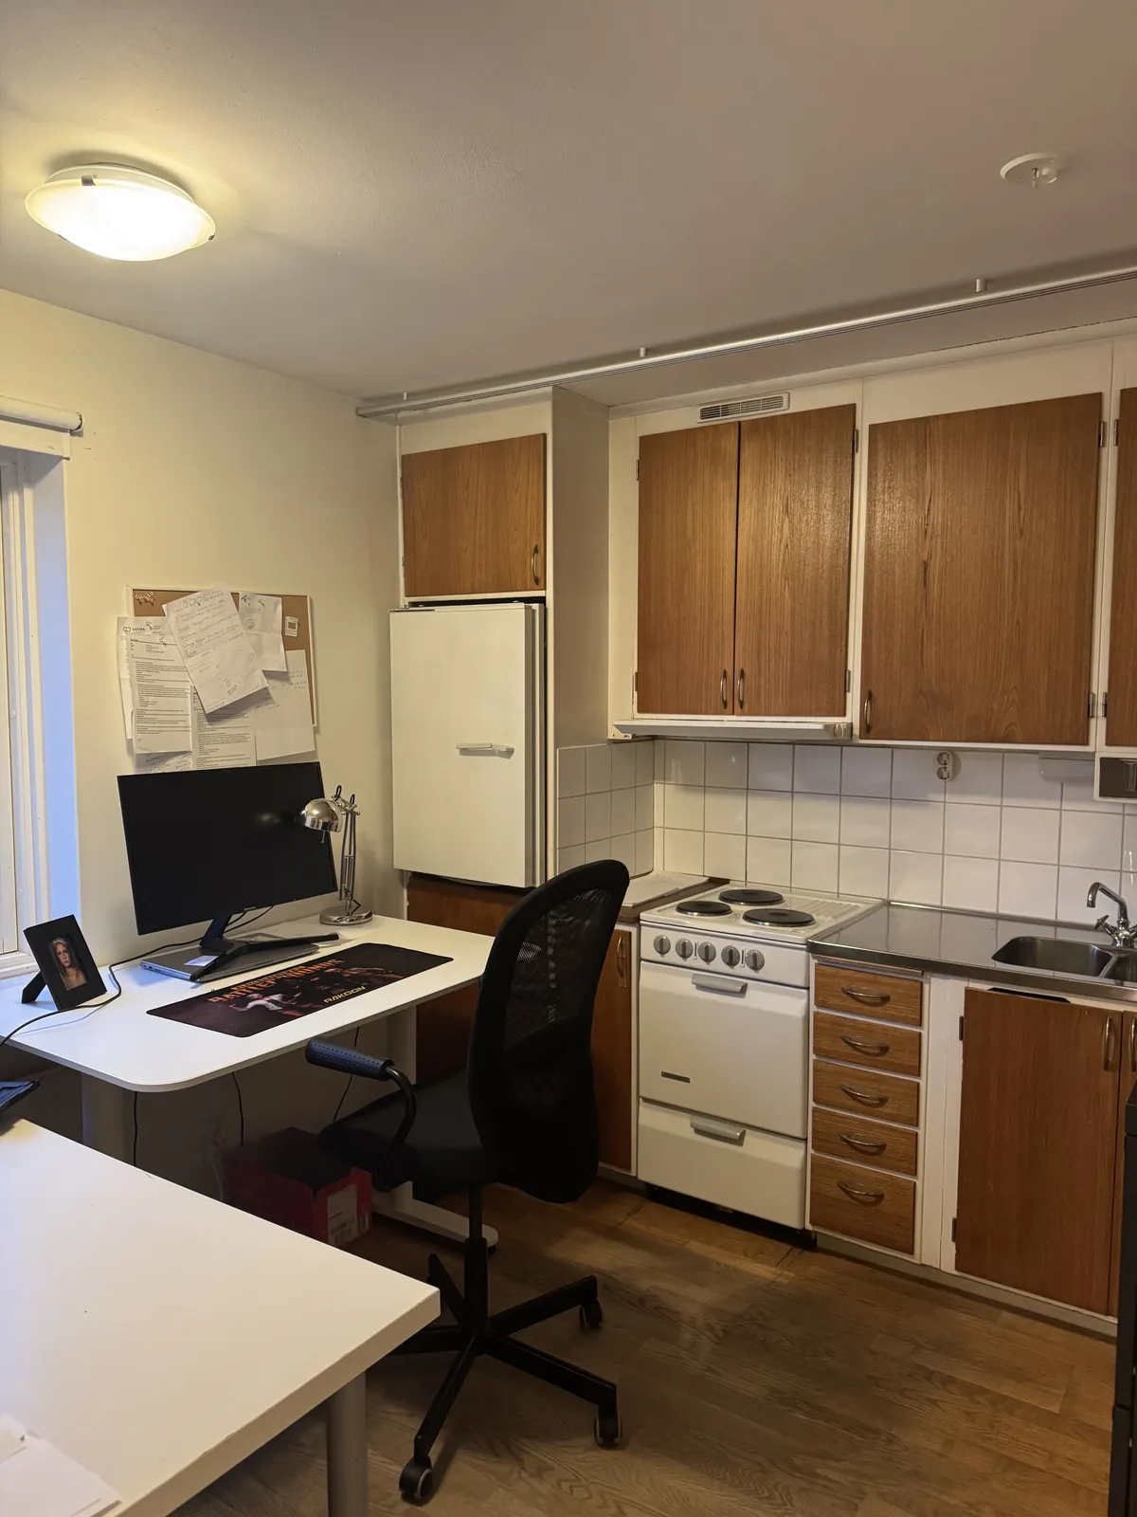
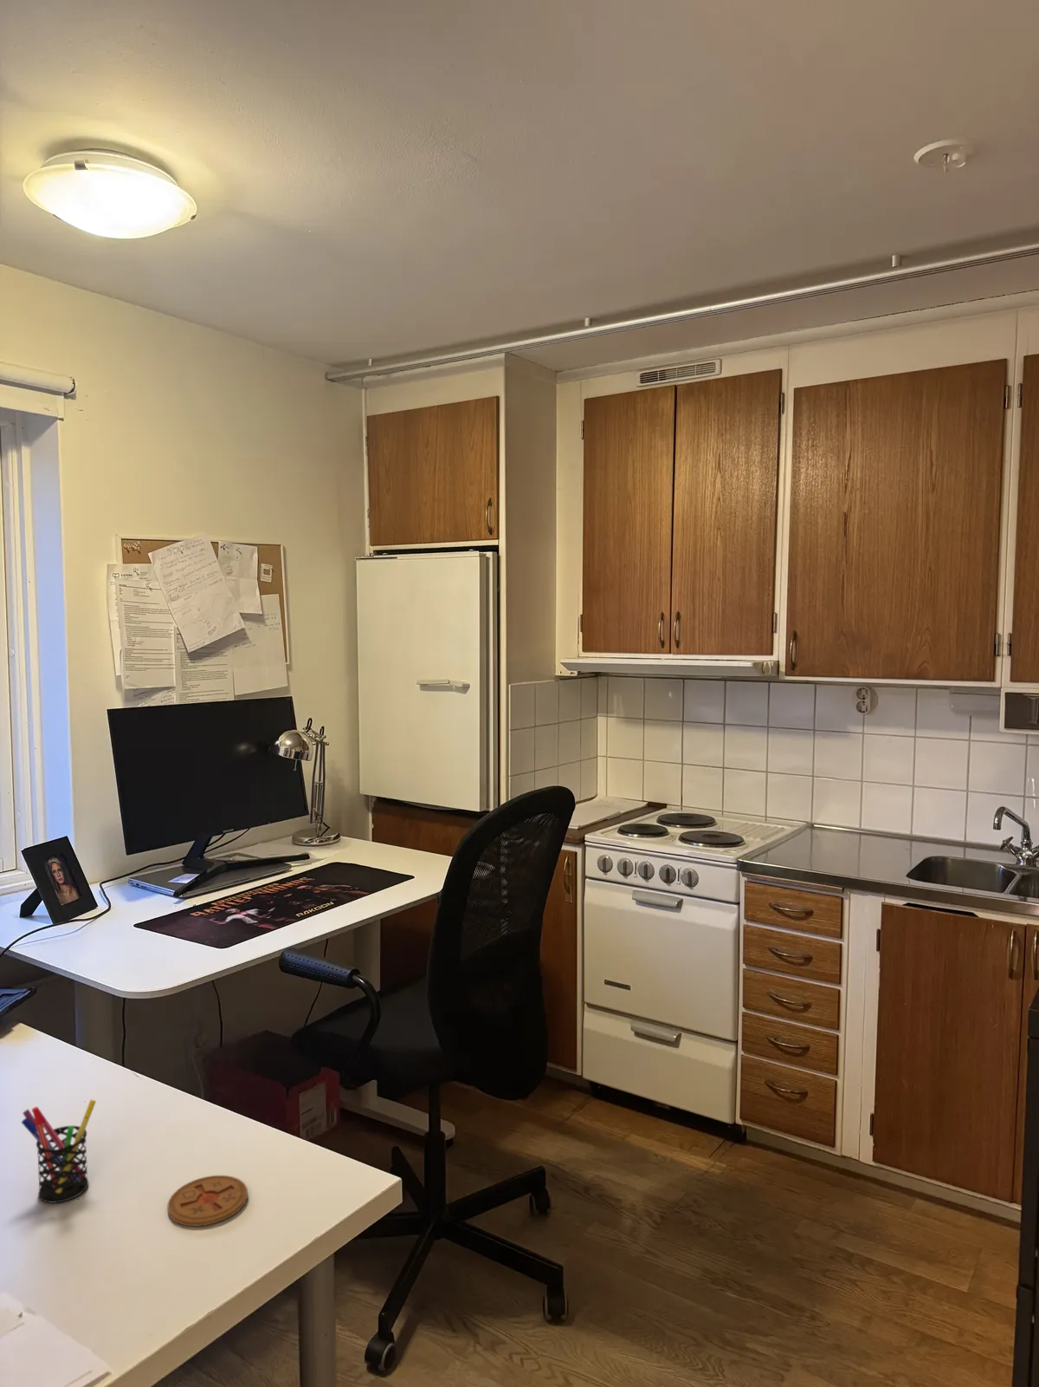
+ pen holder [21,1099,97,1205]
+ coaster [166,1175,249,1226]
